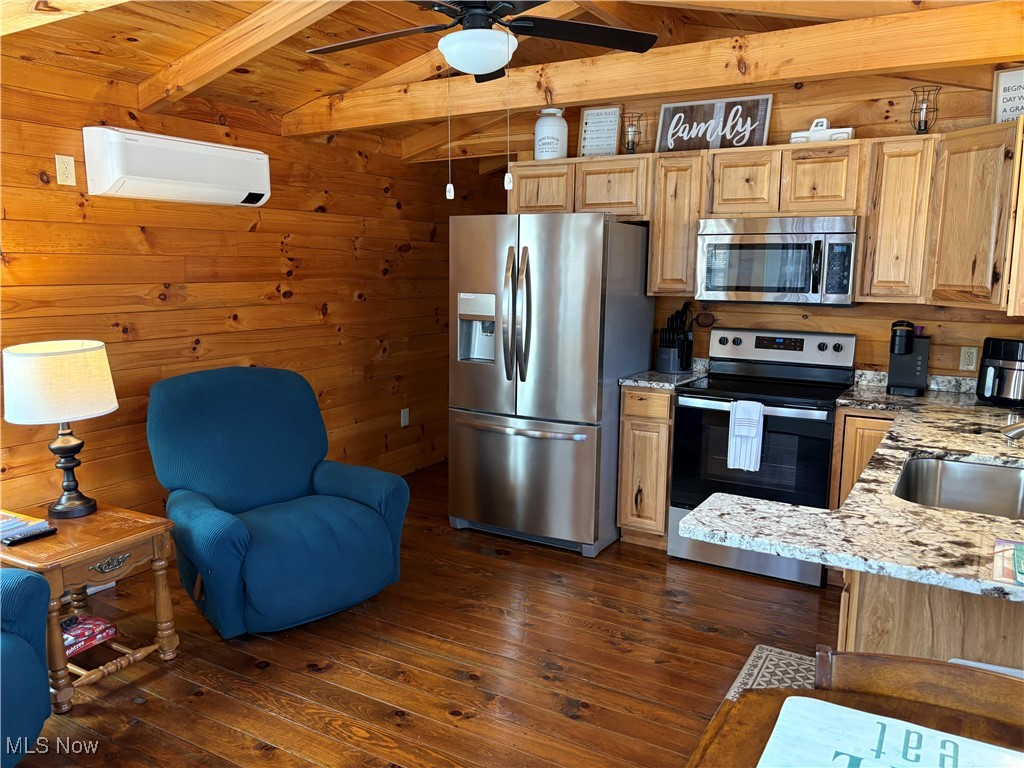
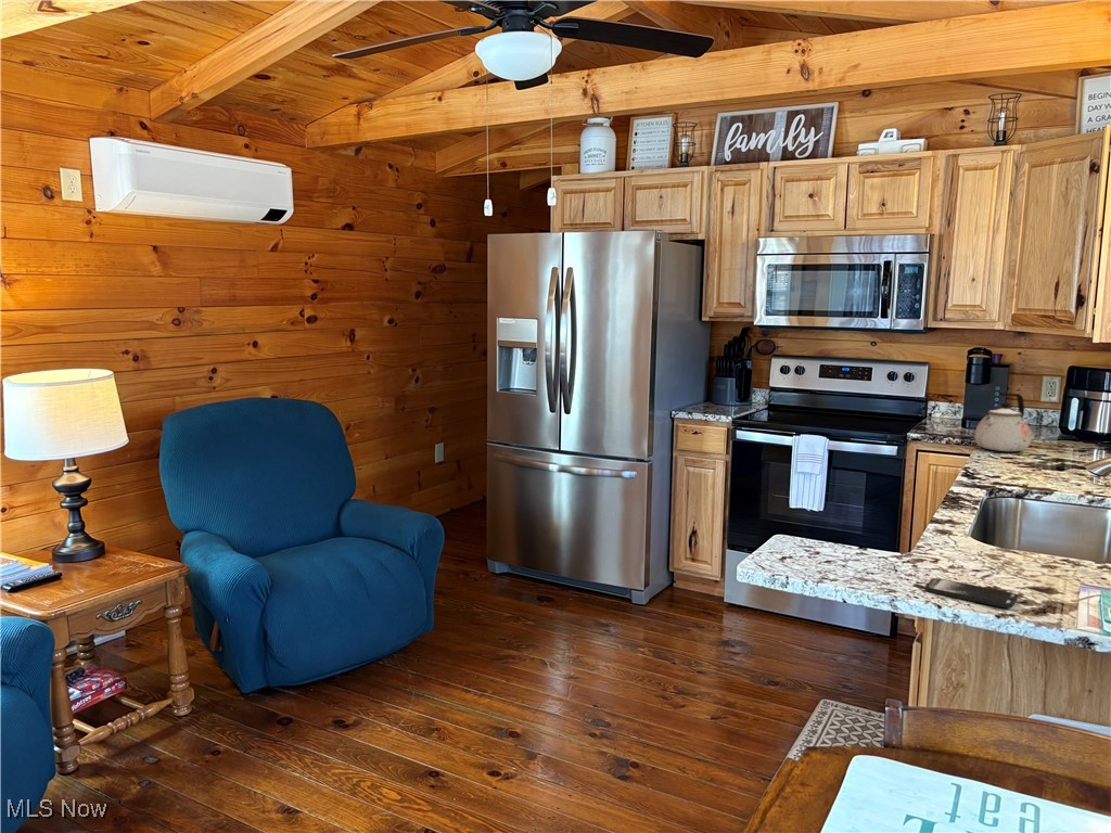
+ kettle [974,392,1032,452]
+ smartphone [924,577,1019,608]
